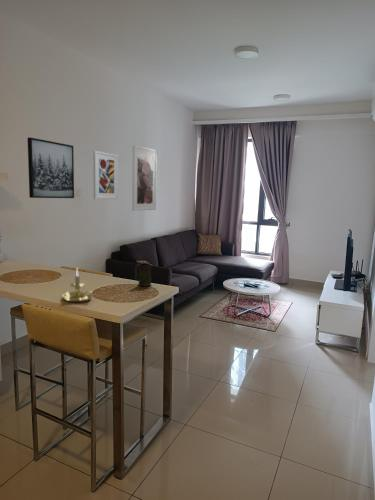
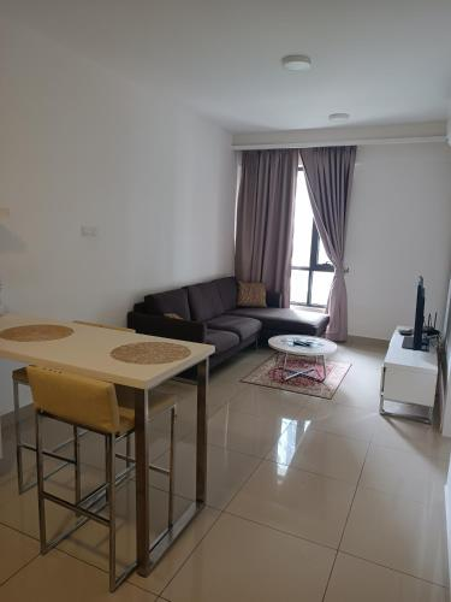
- wall art [27,137,75,199]
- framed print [131,144,158,212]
- candle holder [62,267,94,303]
- mug [134,262,152,287]
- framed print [92,150,119,200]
